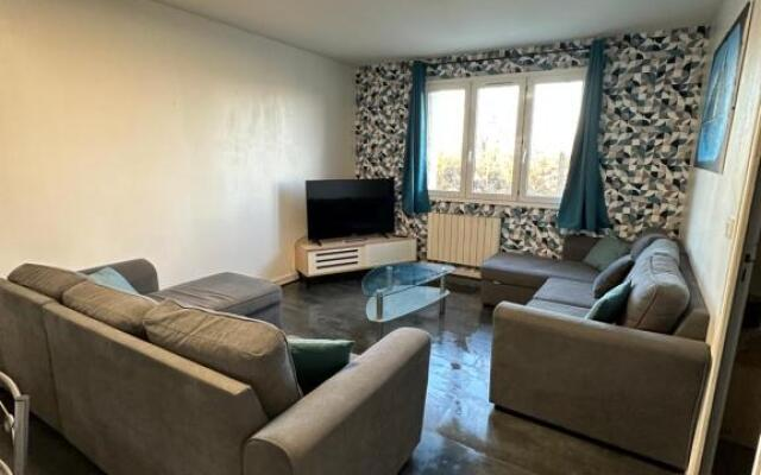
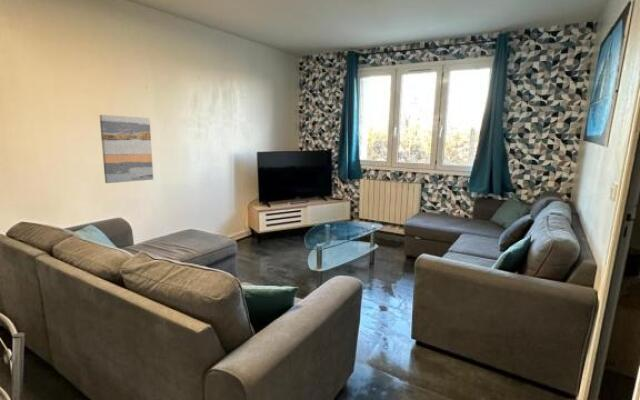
+ wall art [99,114,154,184]
